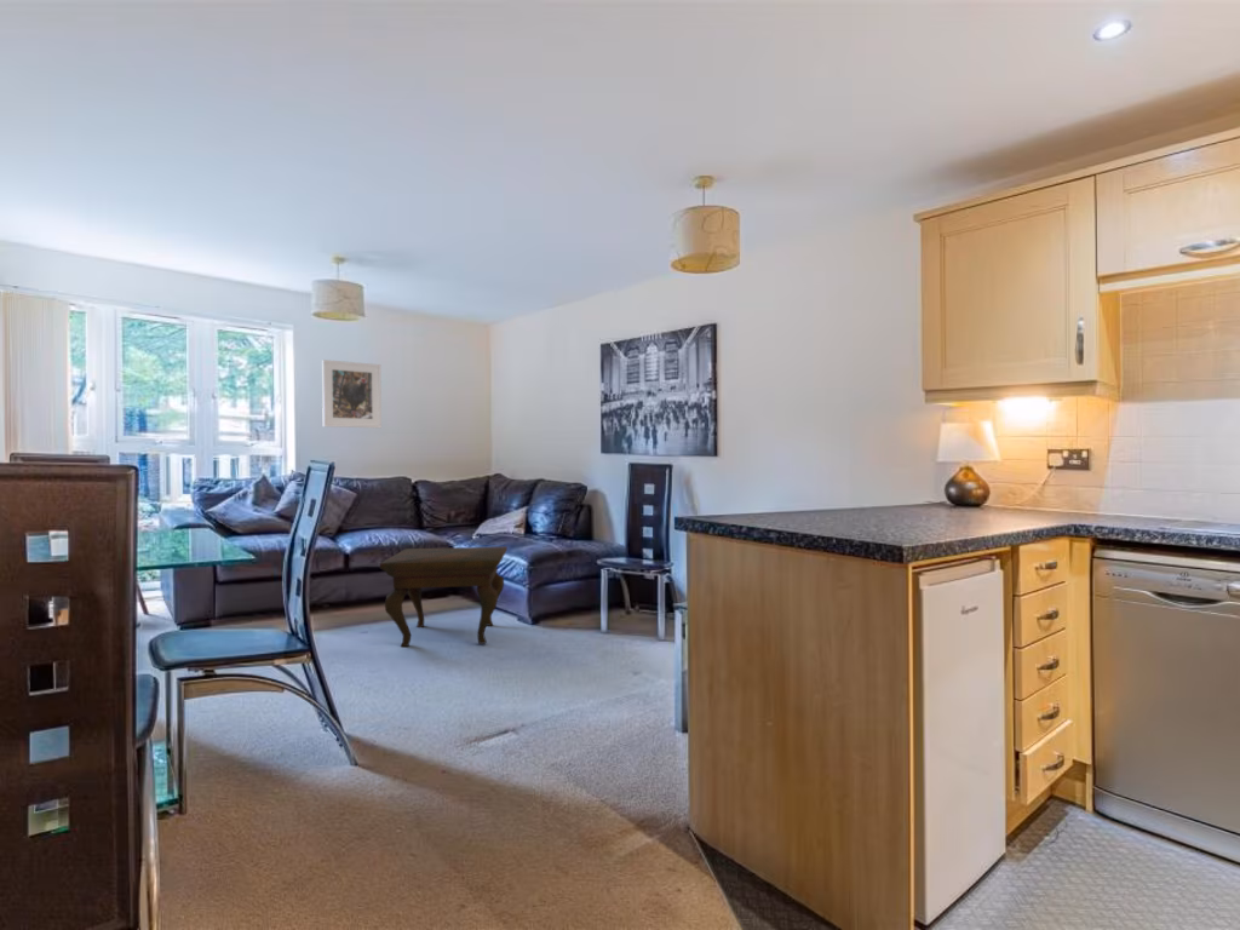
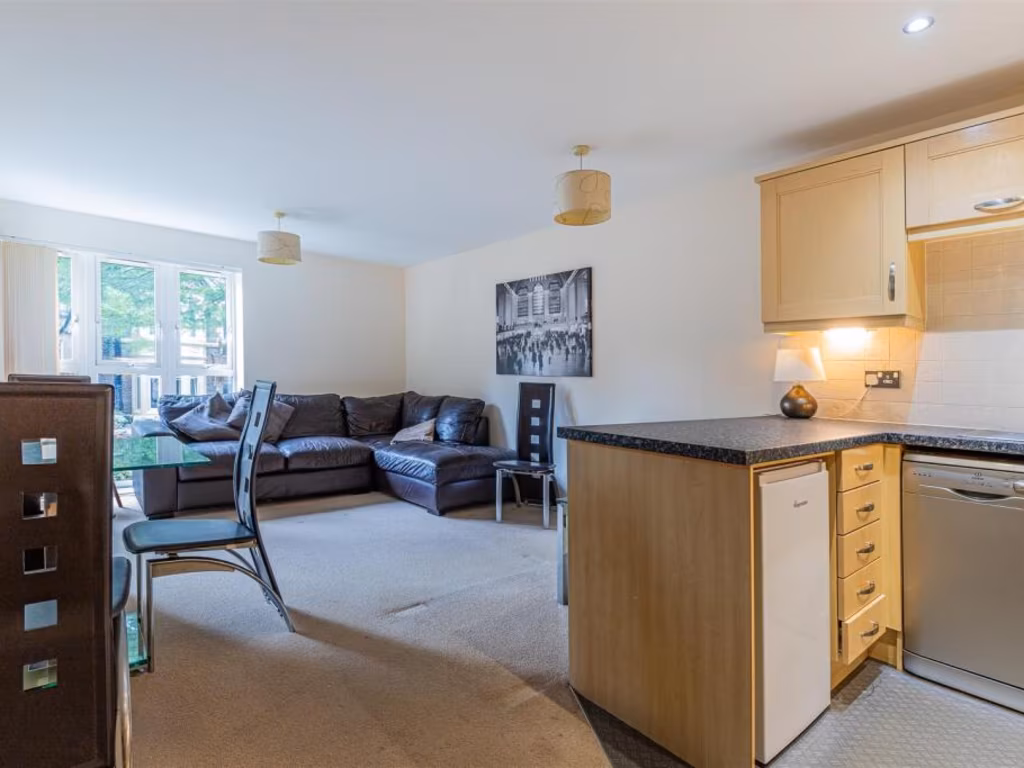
- side table [379,545,509,648]
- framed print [321,358,383,429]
